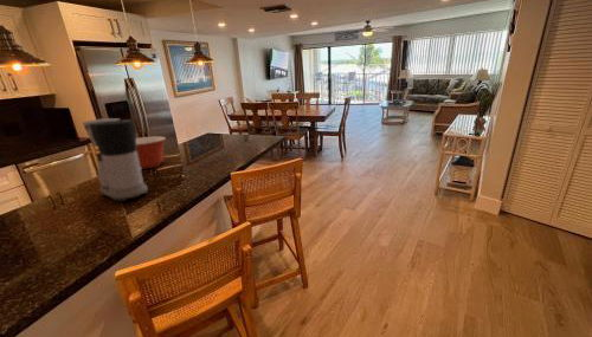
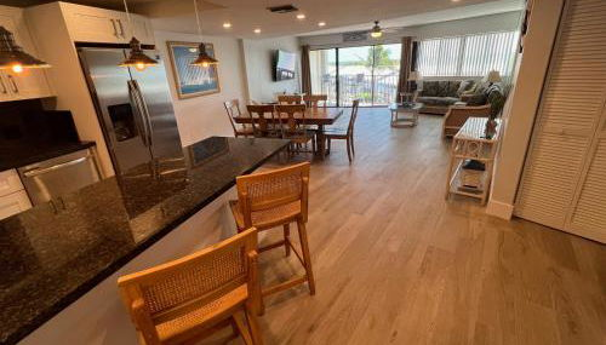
- coffee maker [82,117,149,202]
- mixing bowl [136,136,167,170]
